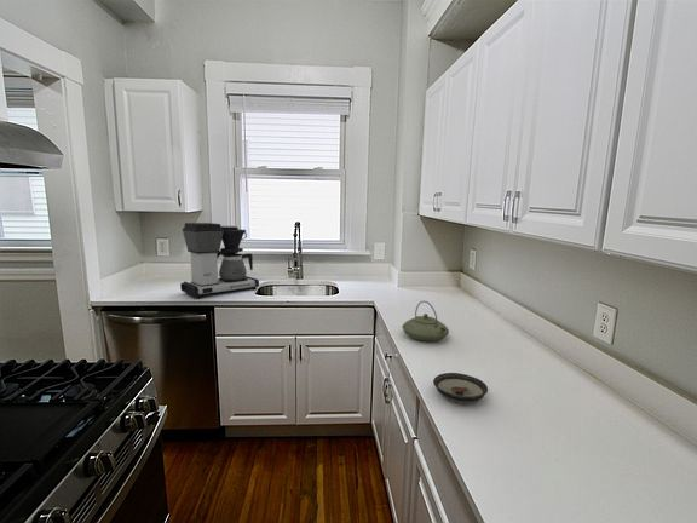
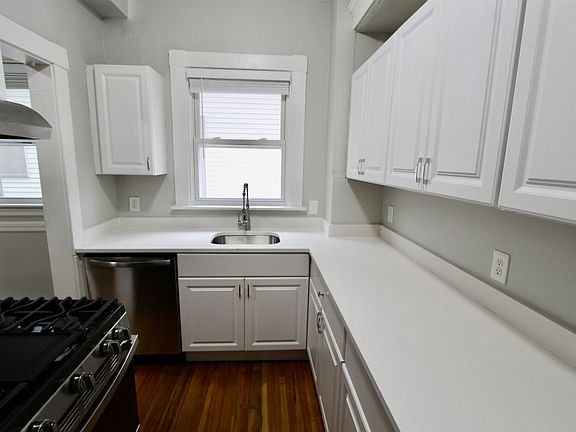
- coffee maker [179,222,260,299]
- teapot [401,300,450,343]
- saucer [432,372,489,404]
